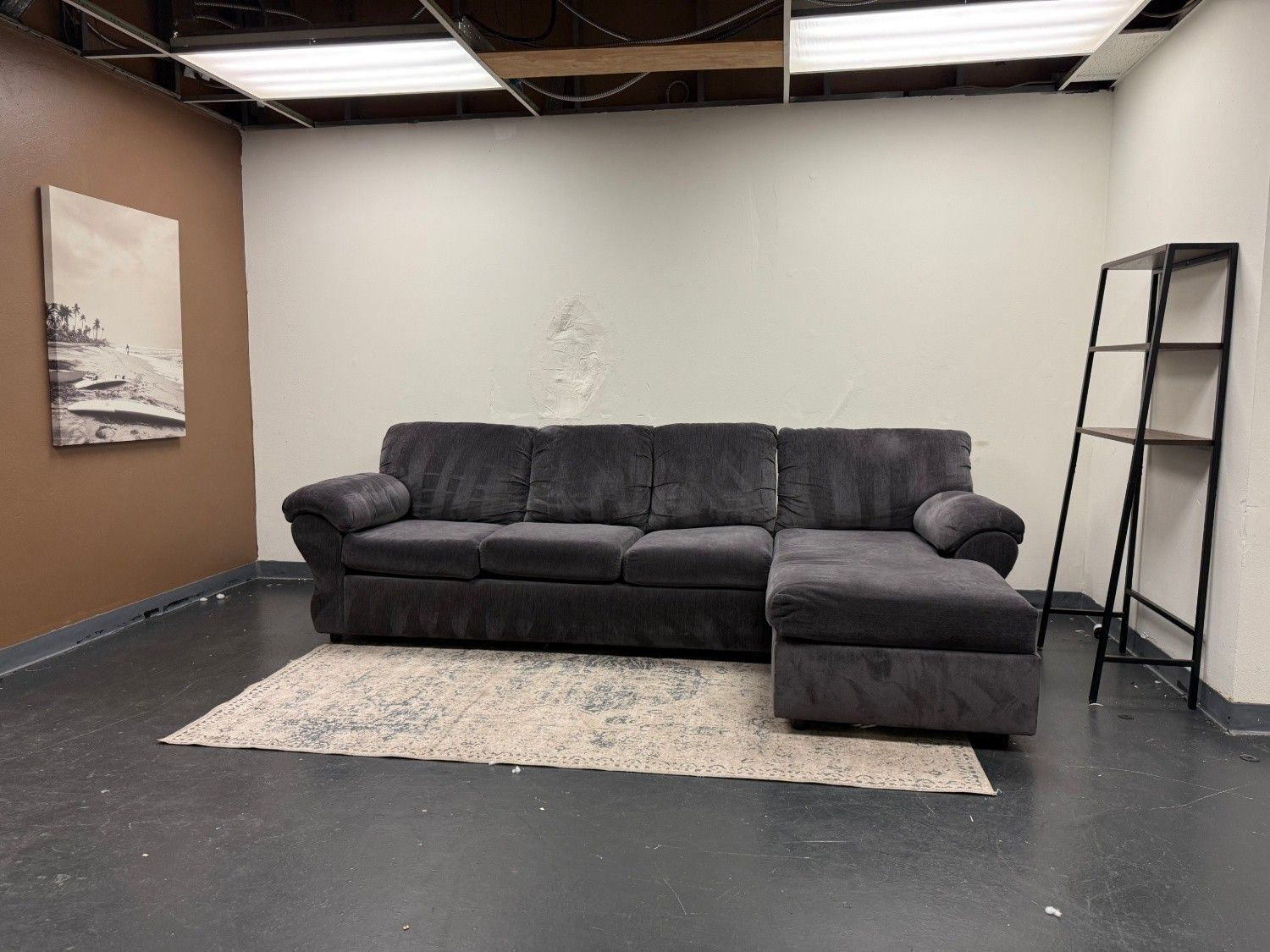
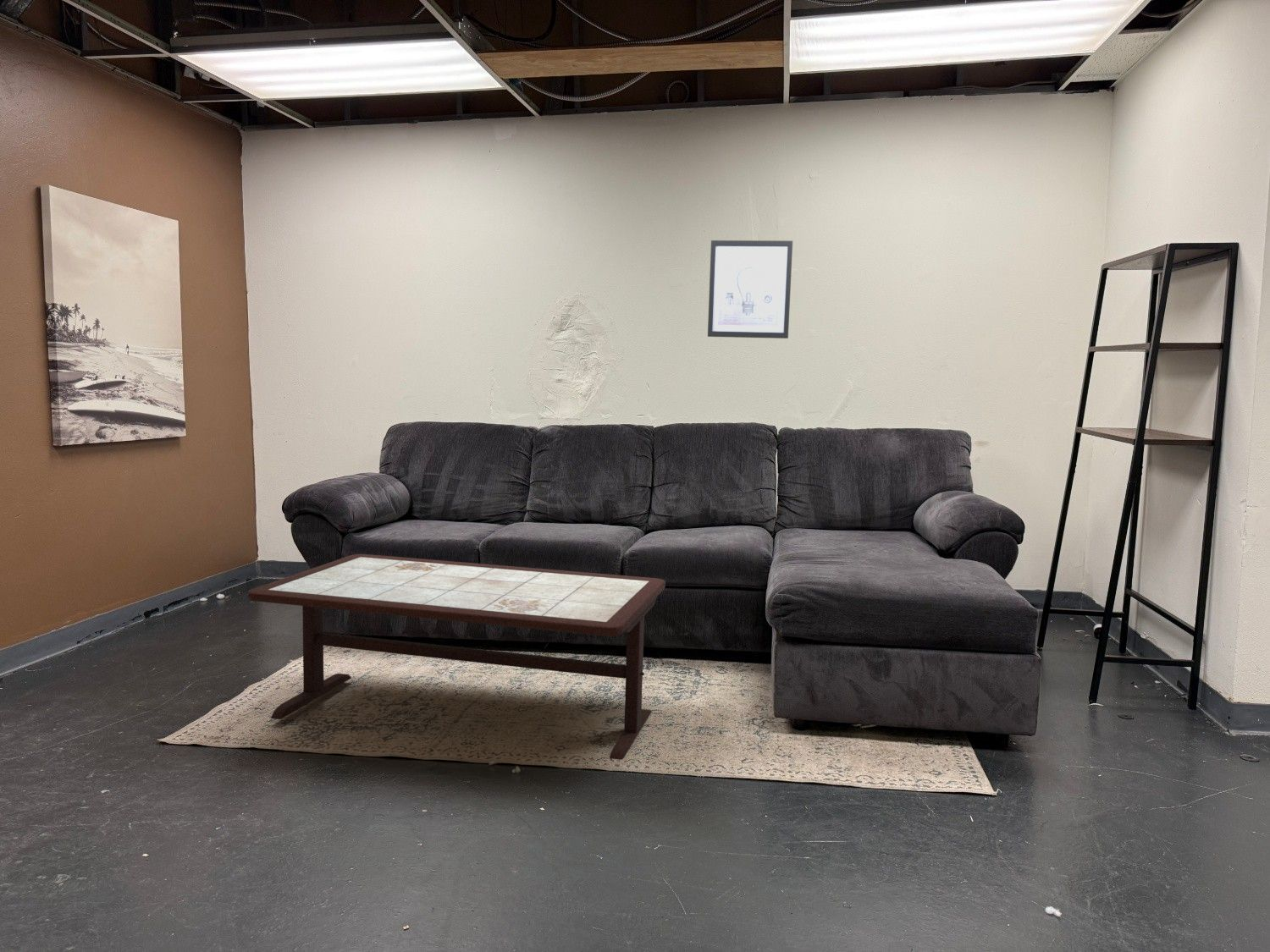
+ wall art [707,239,793,339]
+ coffee table [247,553,666,760]
